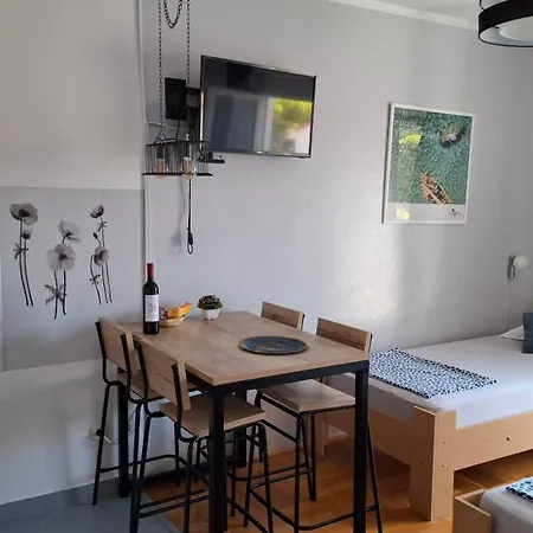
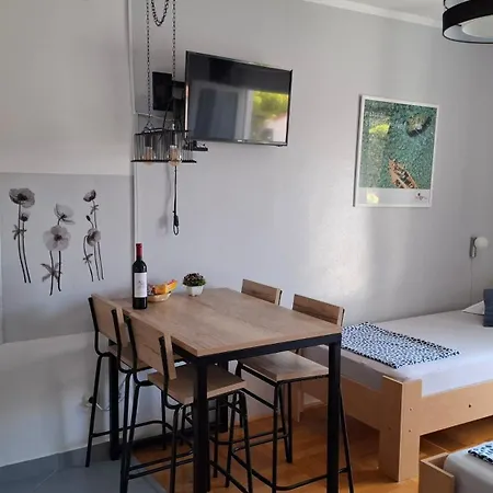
- plate [237,334,309,355]
